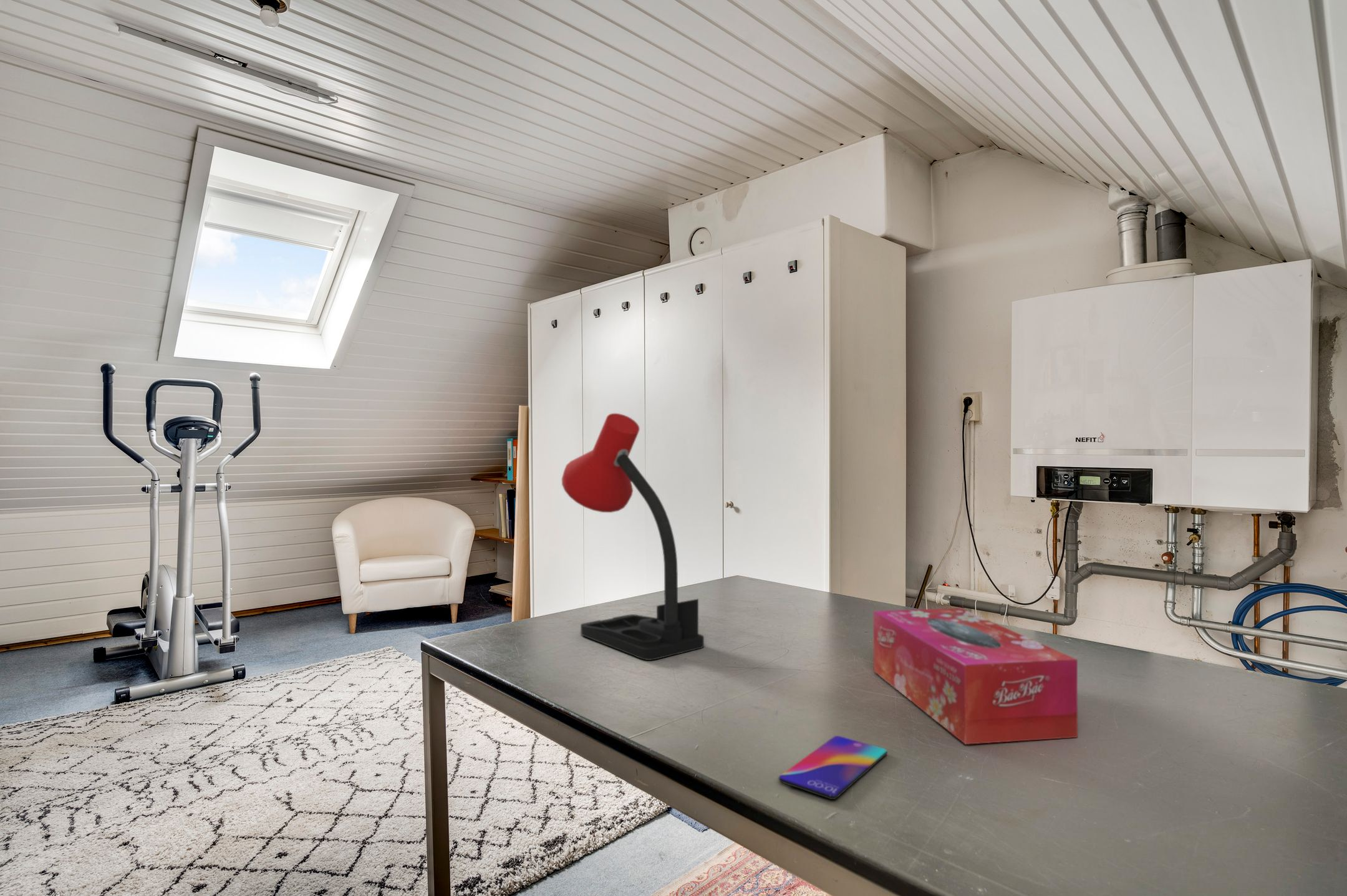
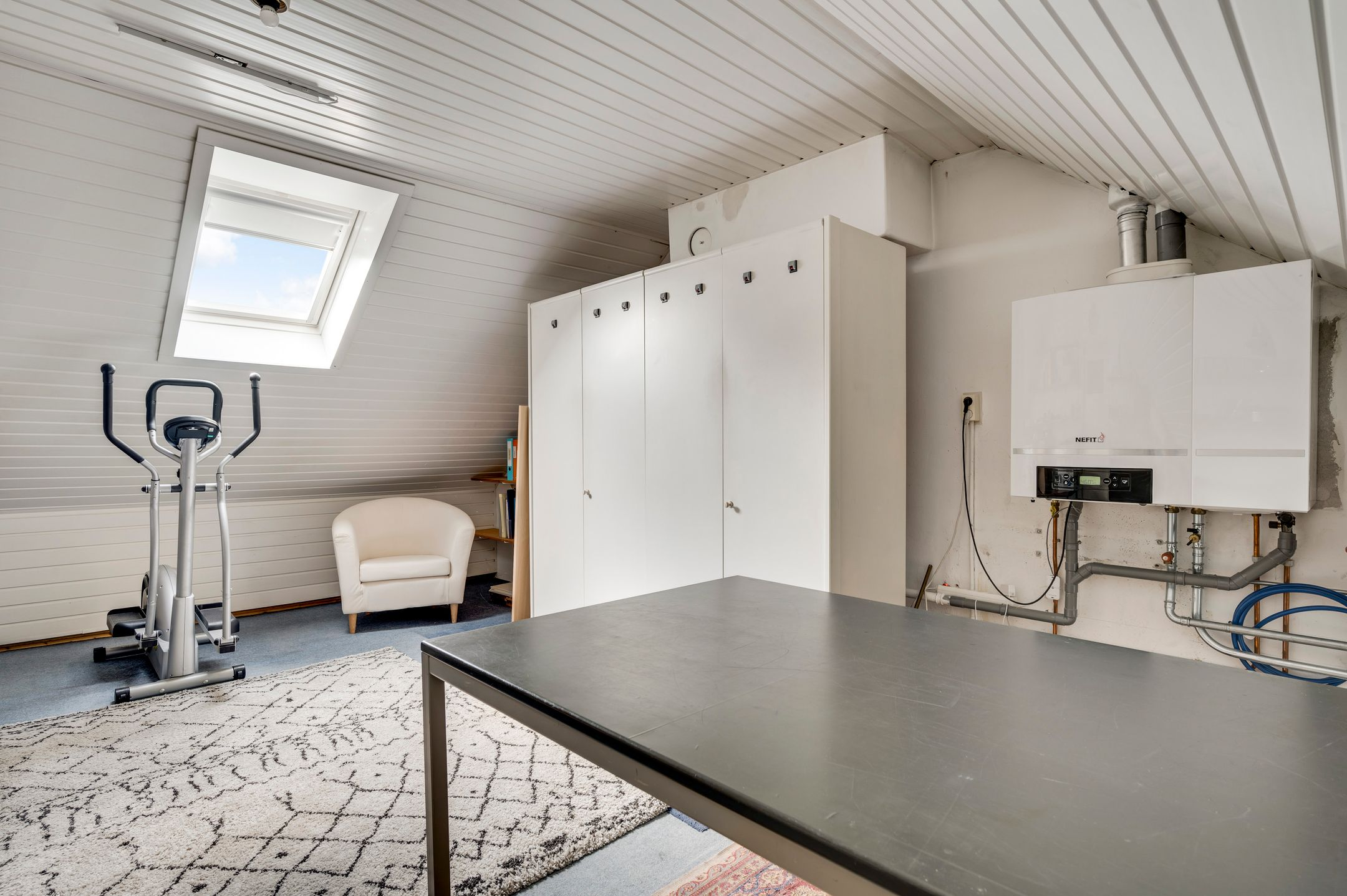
- desk lamp [561,413,705,661]
- tissue box [872,607,1078,745]
- smartphone [778,735,888,800]
